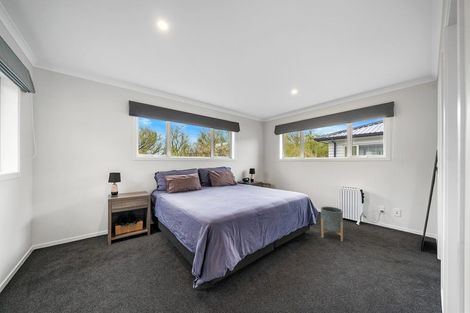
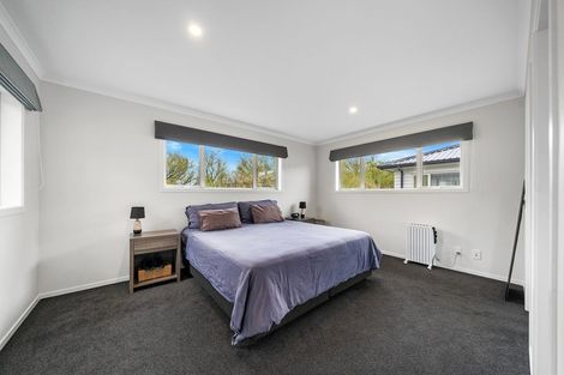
- planter [320,206,344,242]
